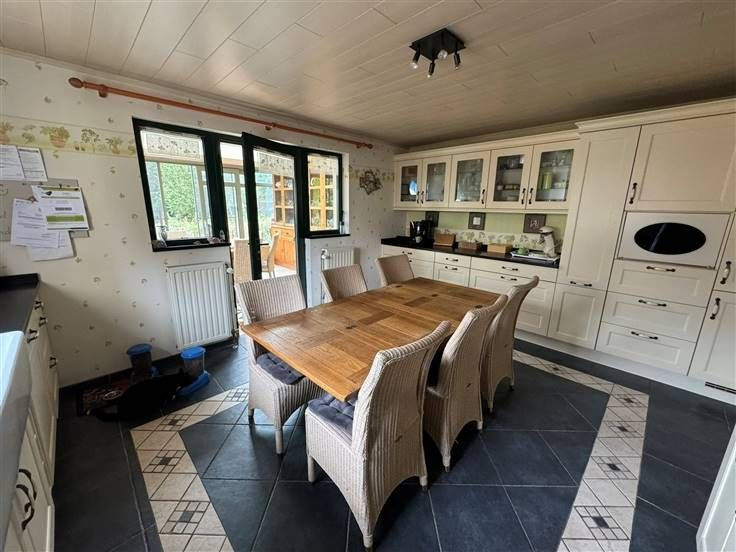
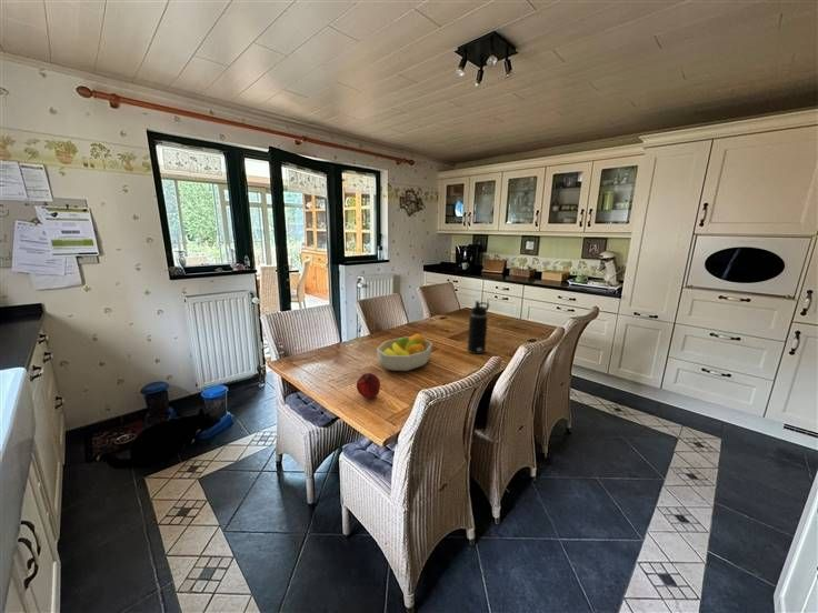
+ apple [356,372,381,400]
+ fruit bowl [376,332,433,372]
+ water bottle [467,300,490,355]
